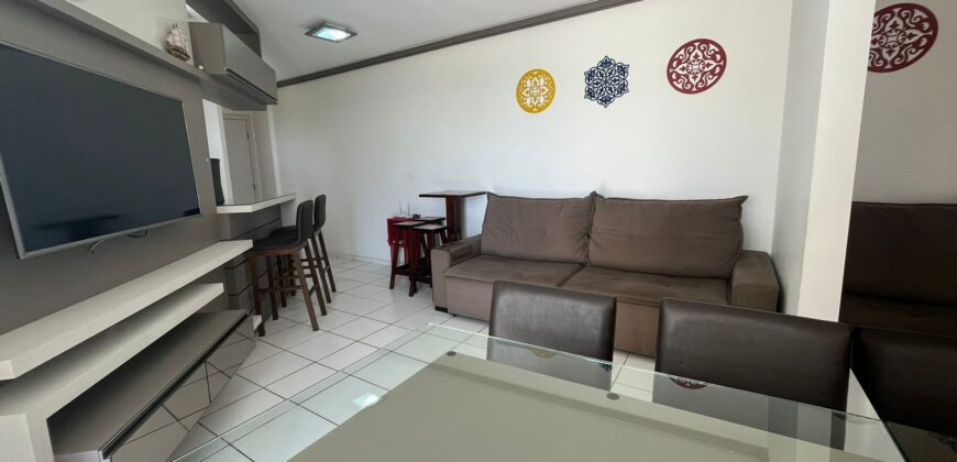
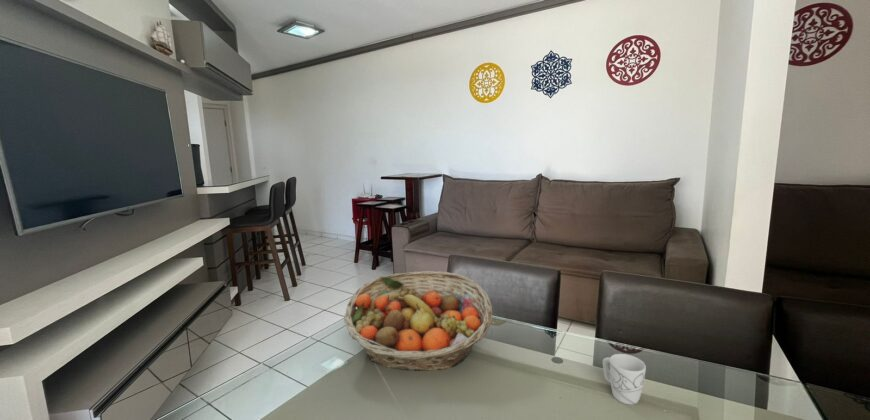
+ mug [602,353,647,406]
+ fruit basket [343,270,493,372]
